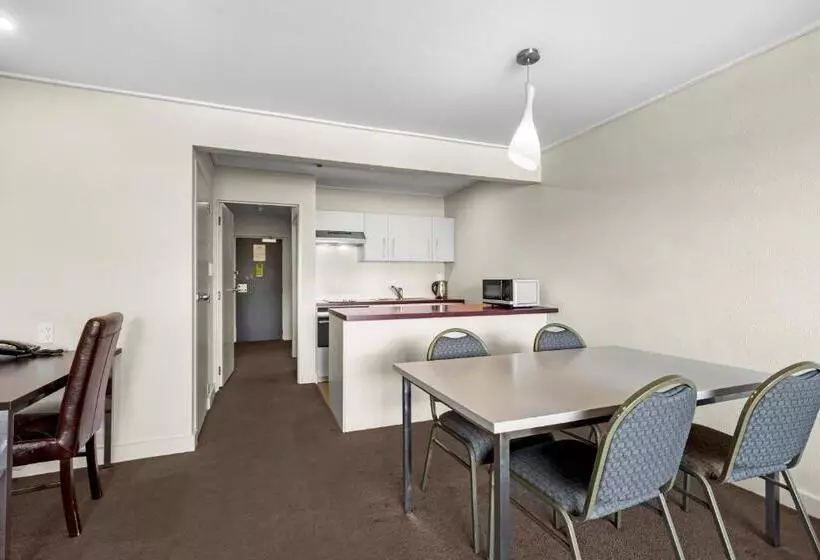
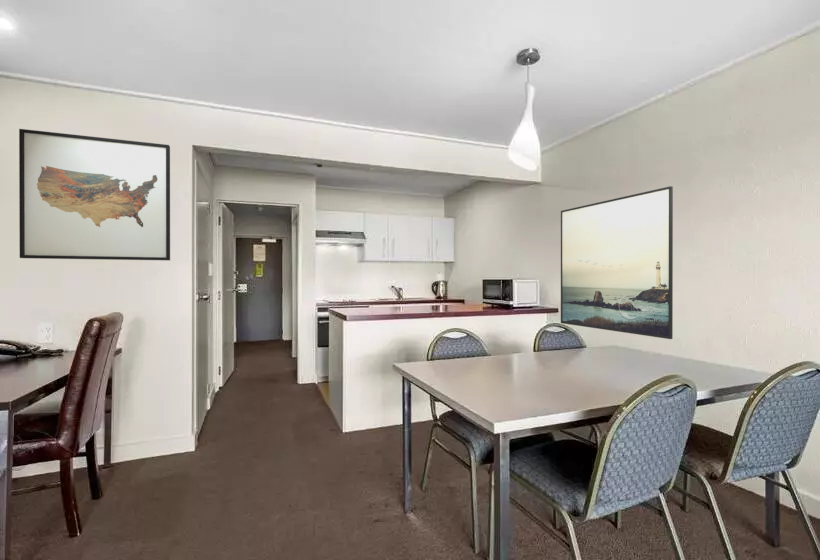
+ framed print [560,185,674,340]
+ wall art [18,128,171,261]
